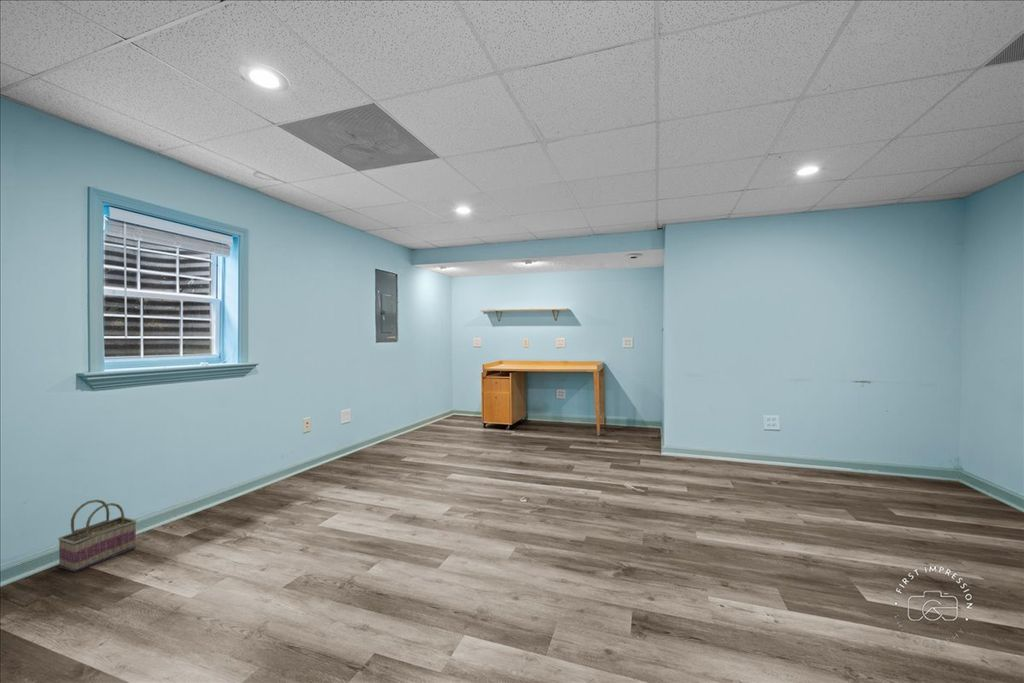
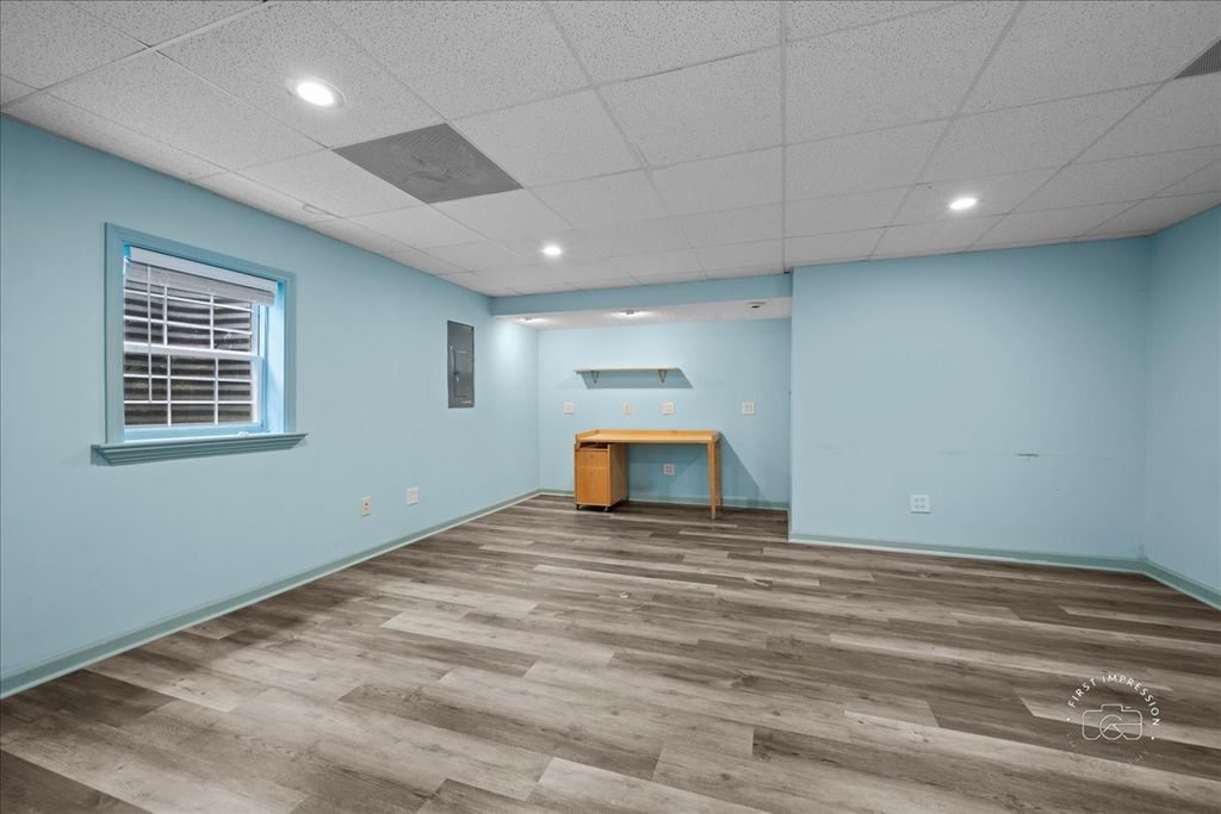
- basket [57,499,138,573]
